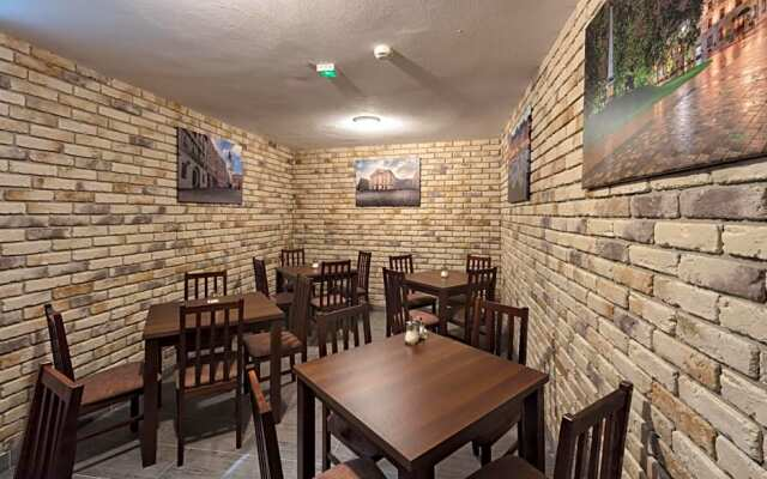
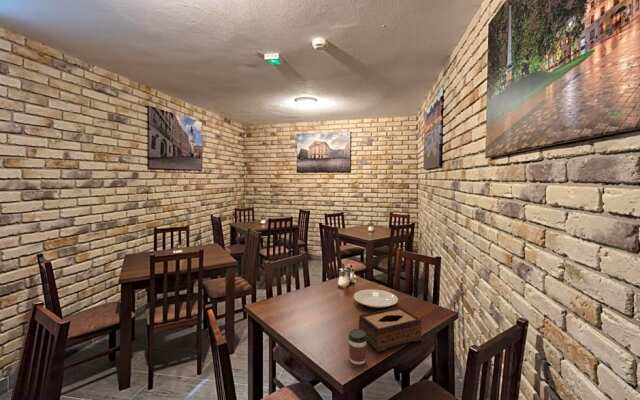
+ coffee cup [348,328,367,366]
+ tissue box [358,306,423,353]
+ plate [353,289,399,311]
